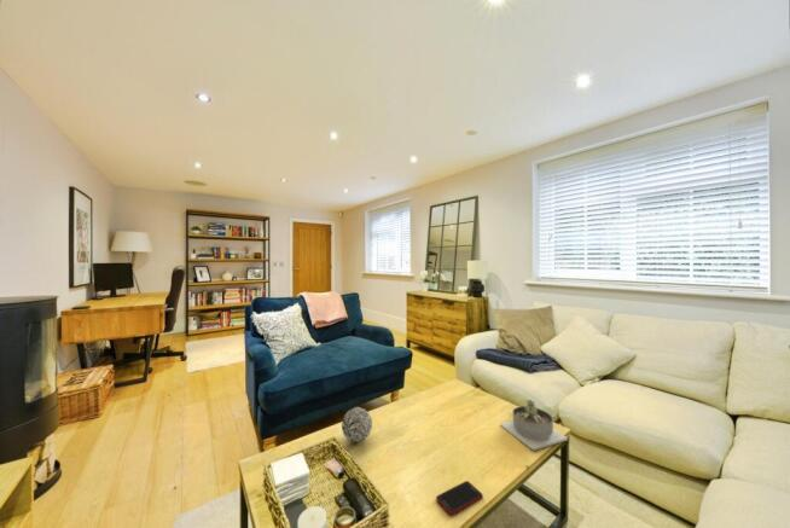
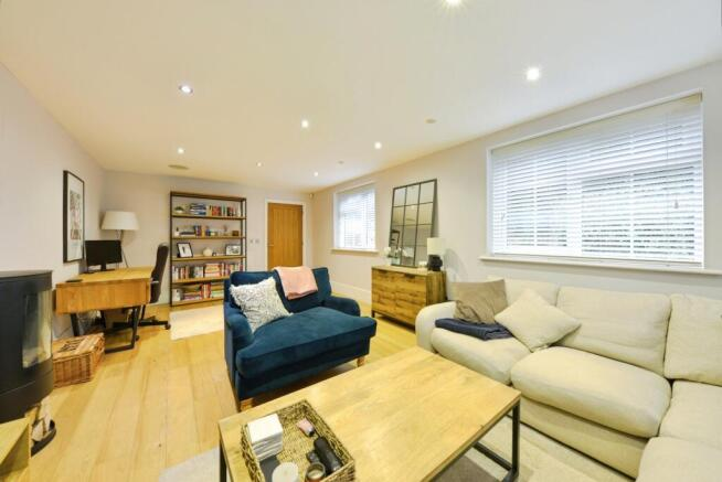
- decorative ball [341,405,373,443]
- cell phone [435,480,484,516]
- succulent planter [499,398,569,452]
